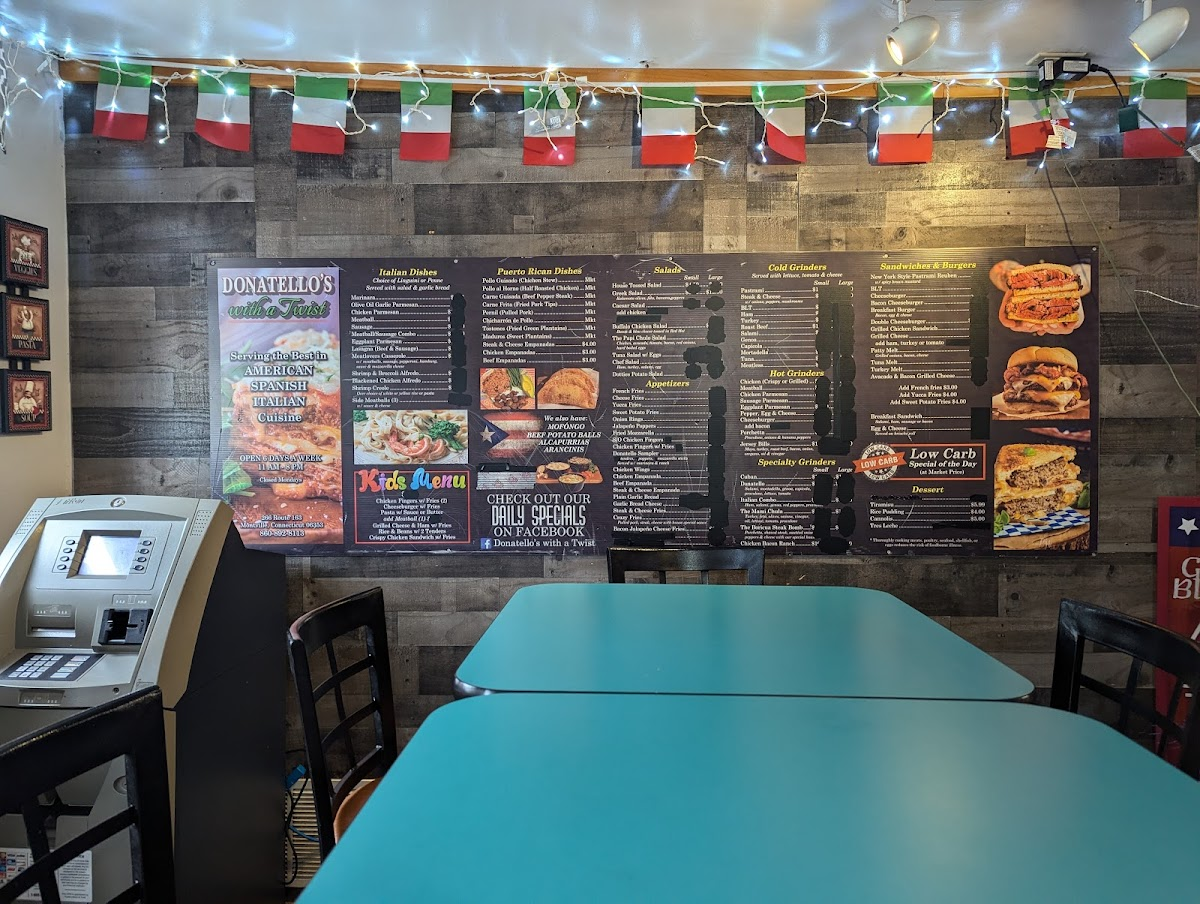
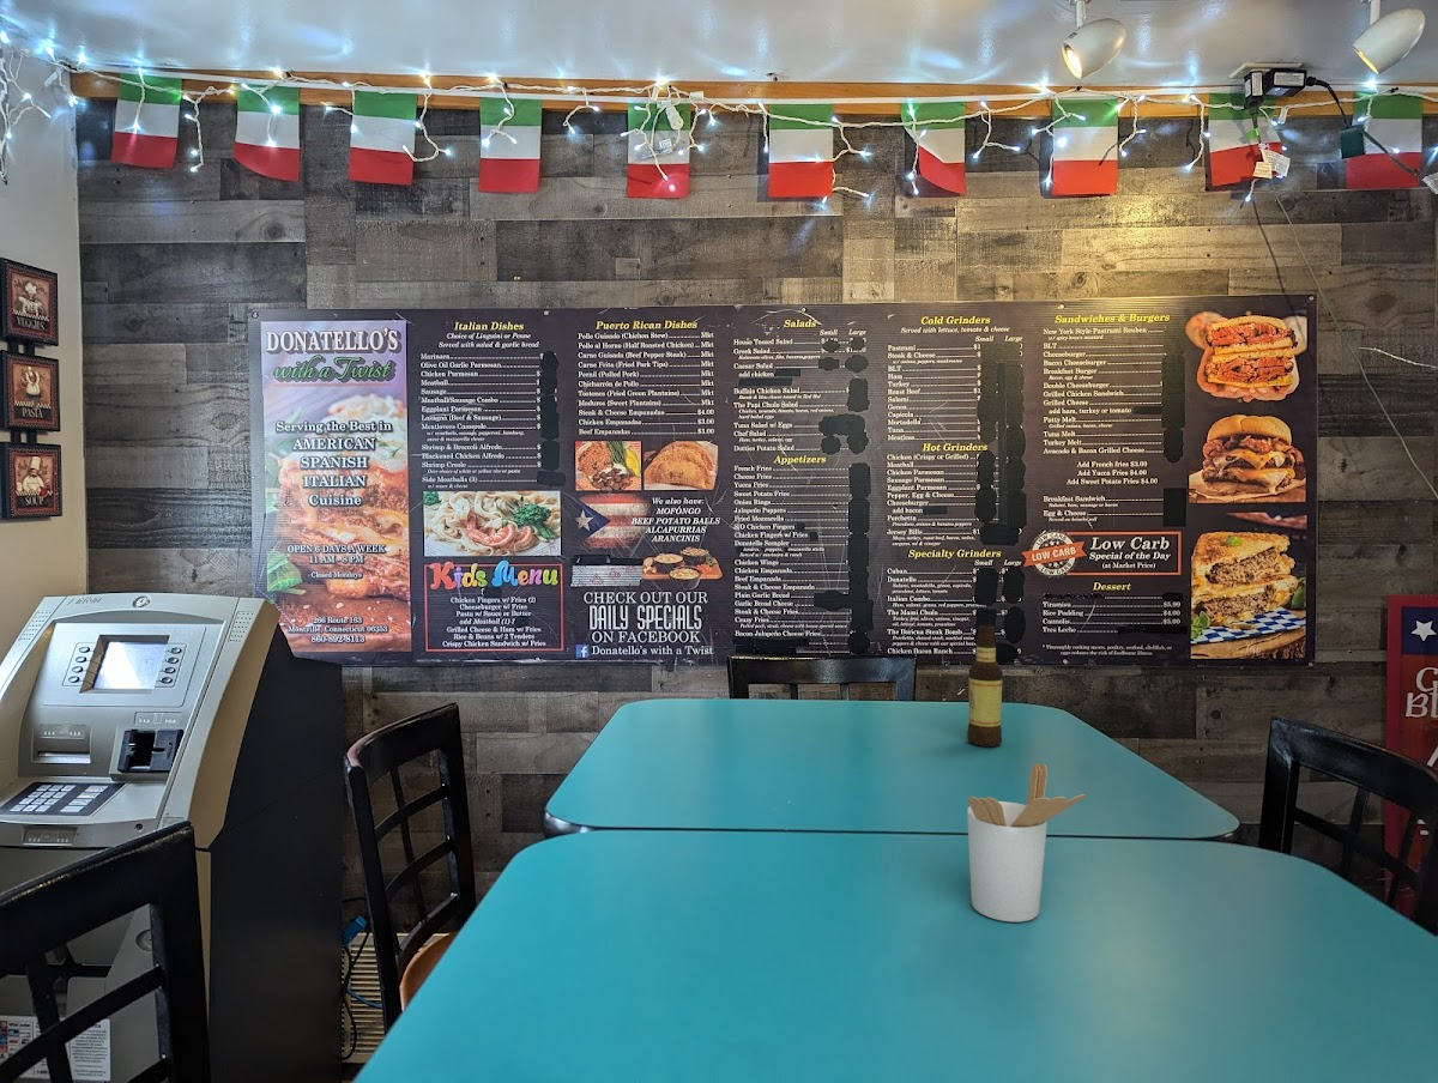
+ utensil holder [966,762,1087,924]
+ bottle [966,623,1004,748]
